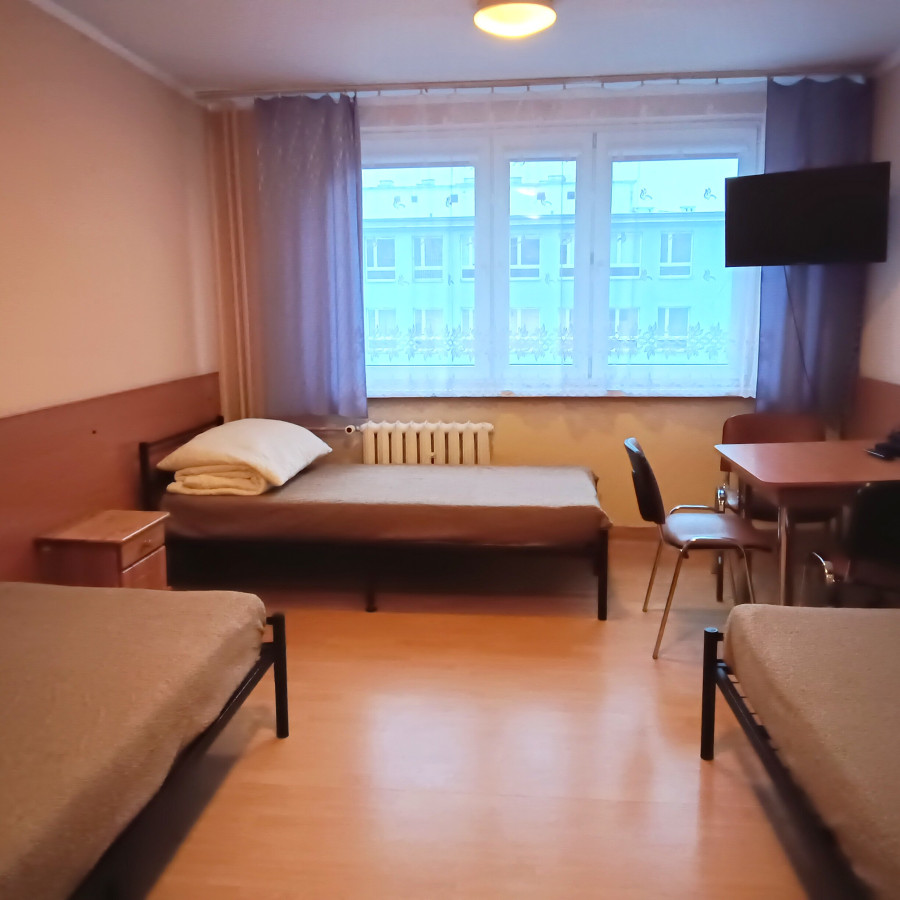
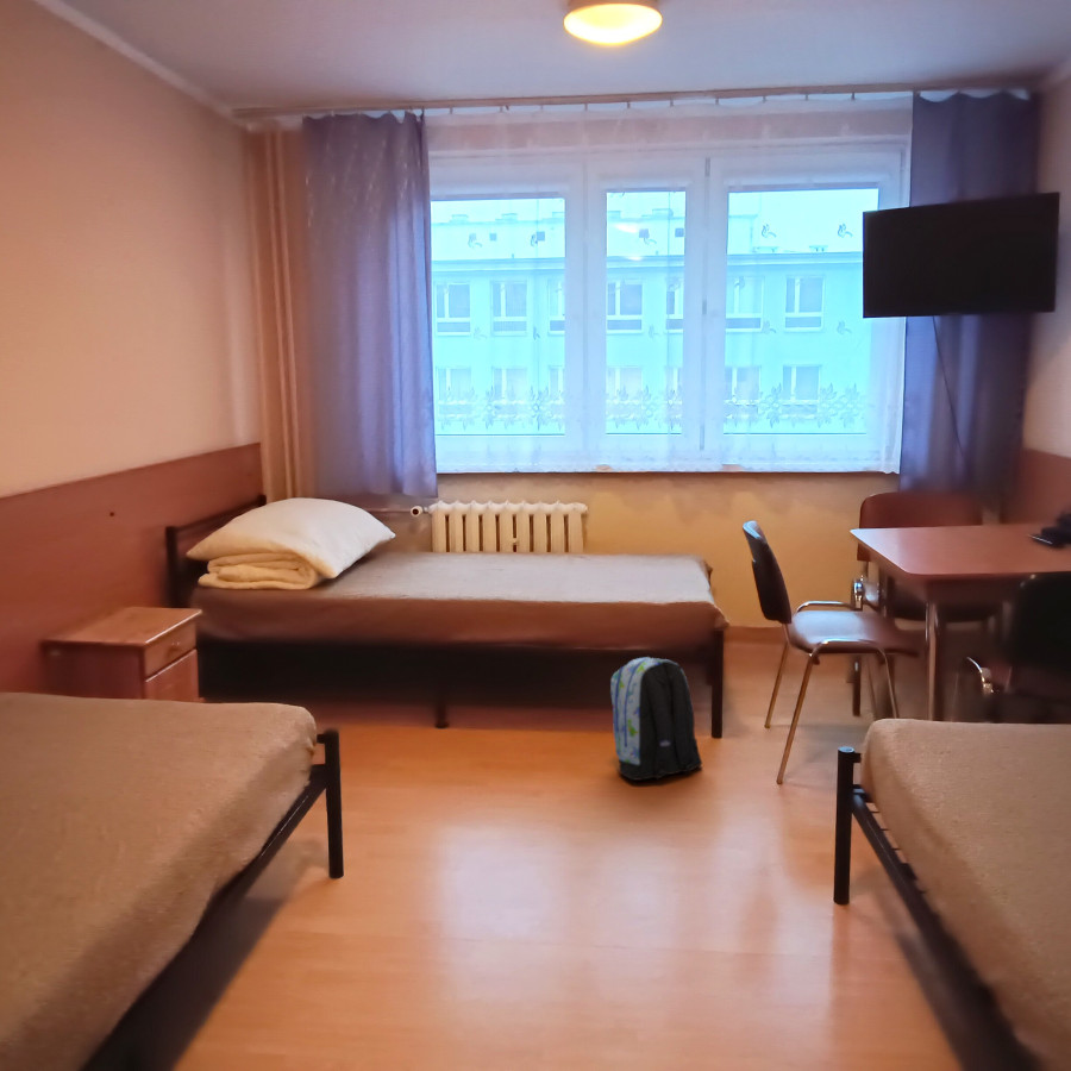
+ backpack [609,656,703,782]
